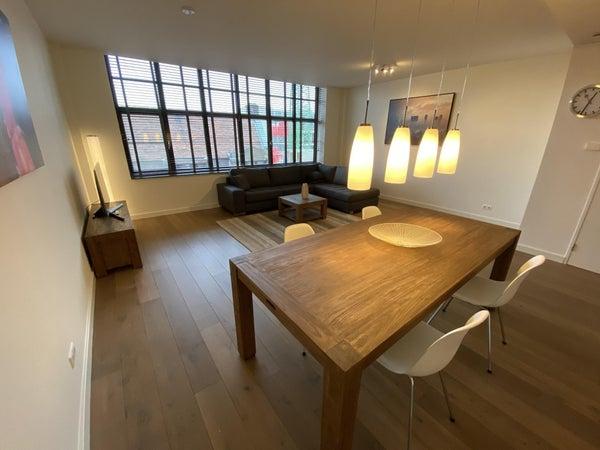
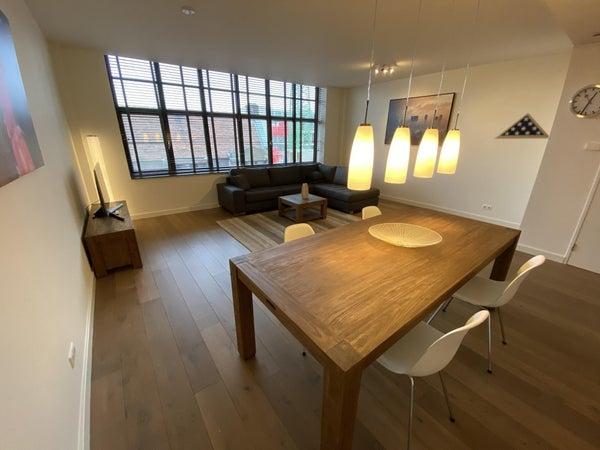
+ display case [493,112,550,140]
